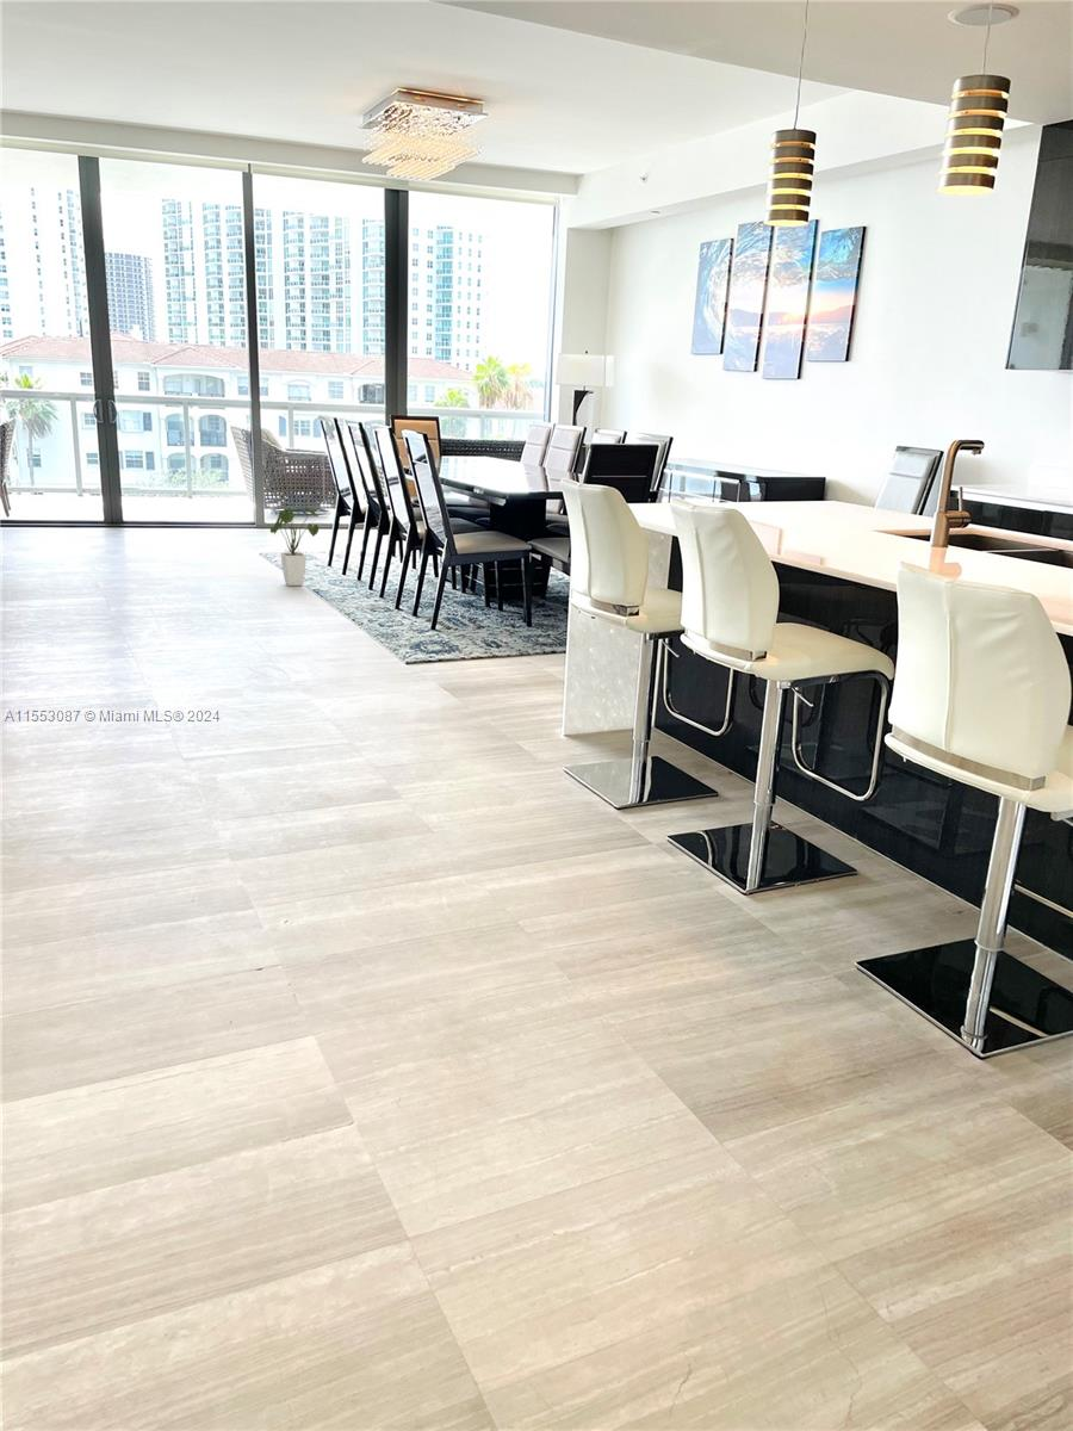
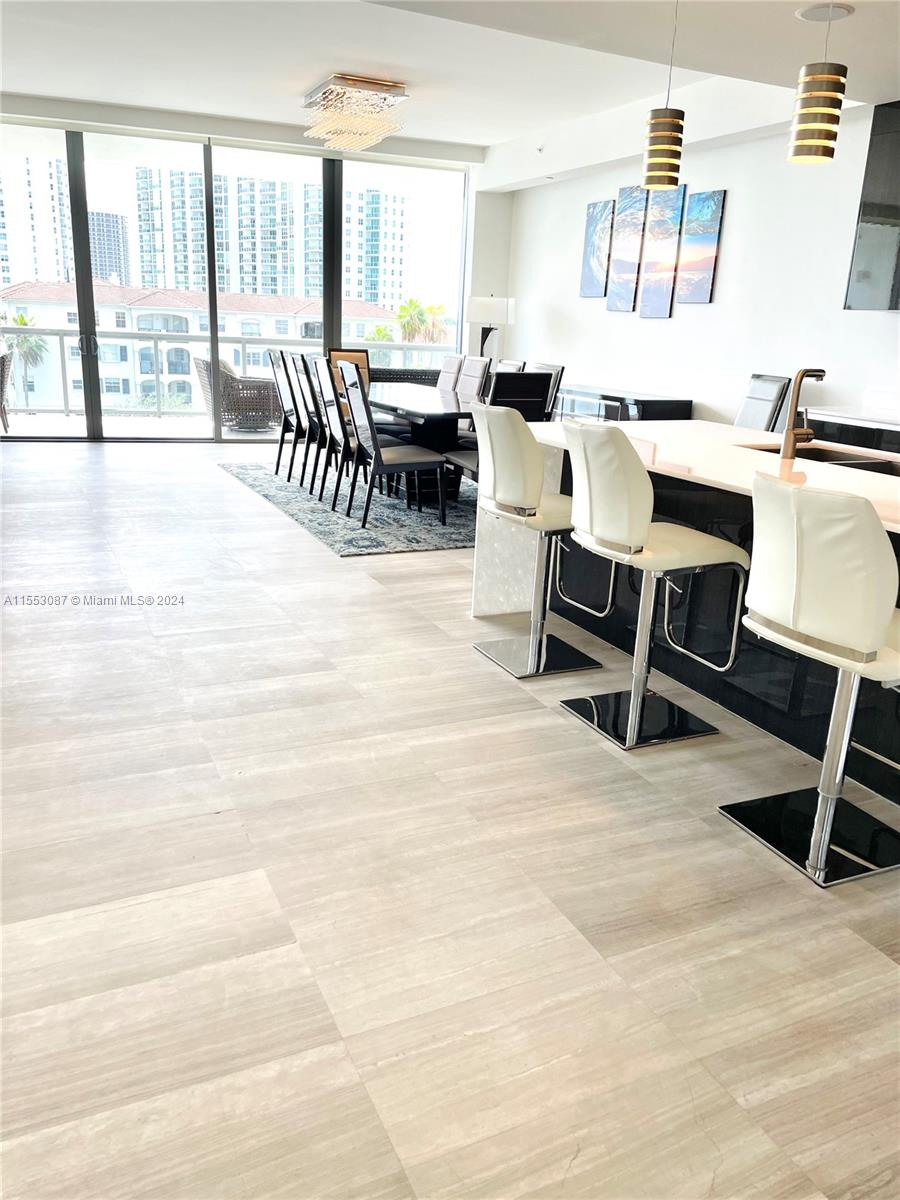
- house plant [269,507,320,587]
